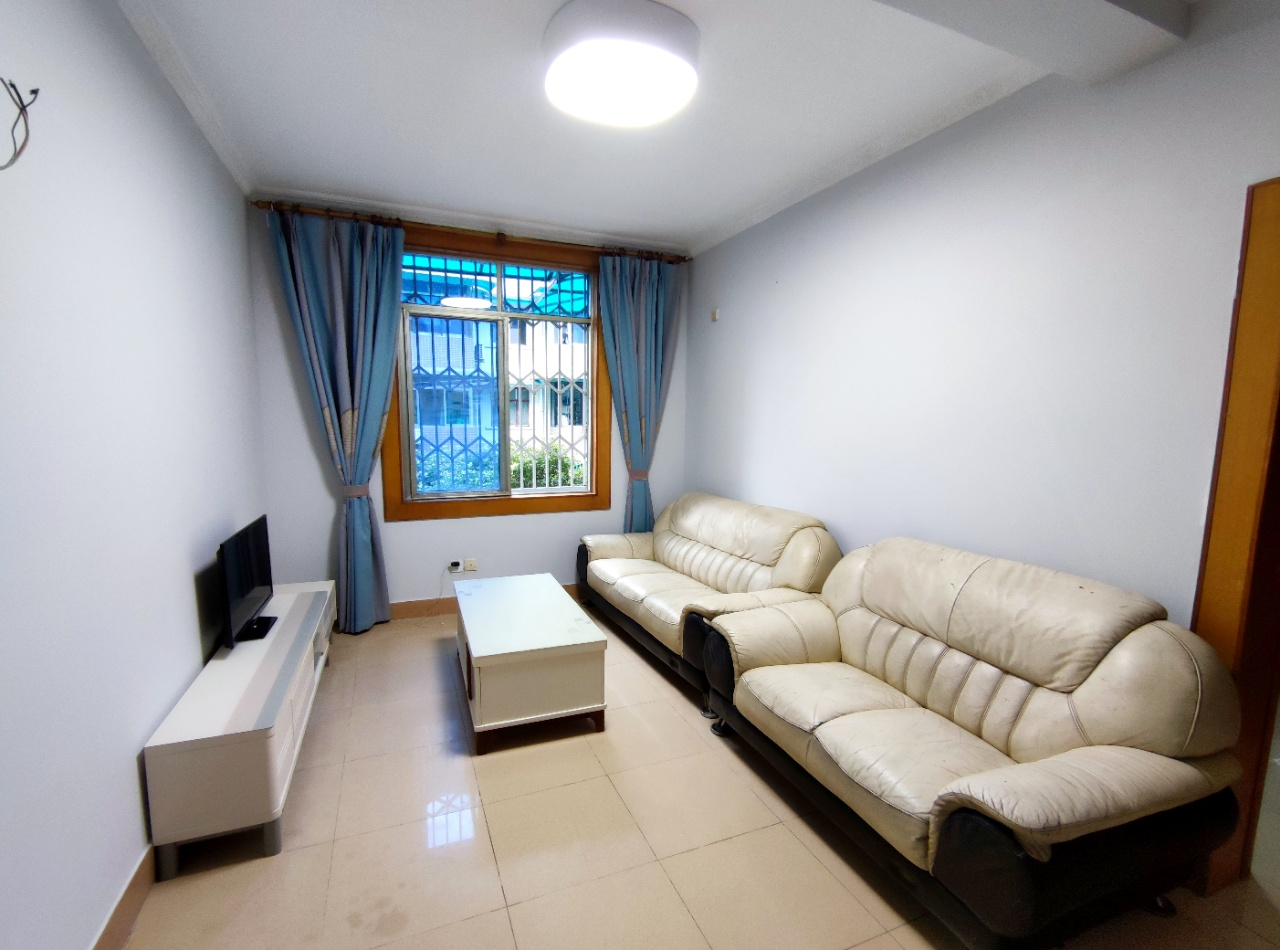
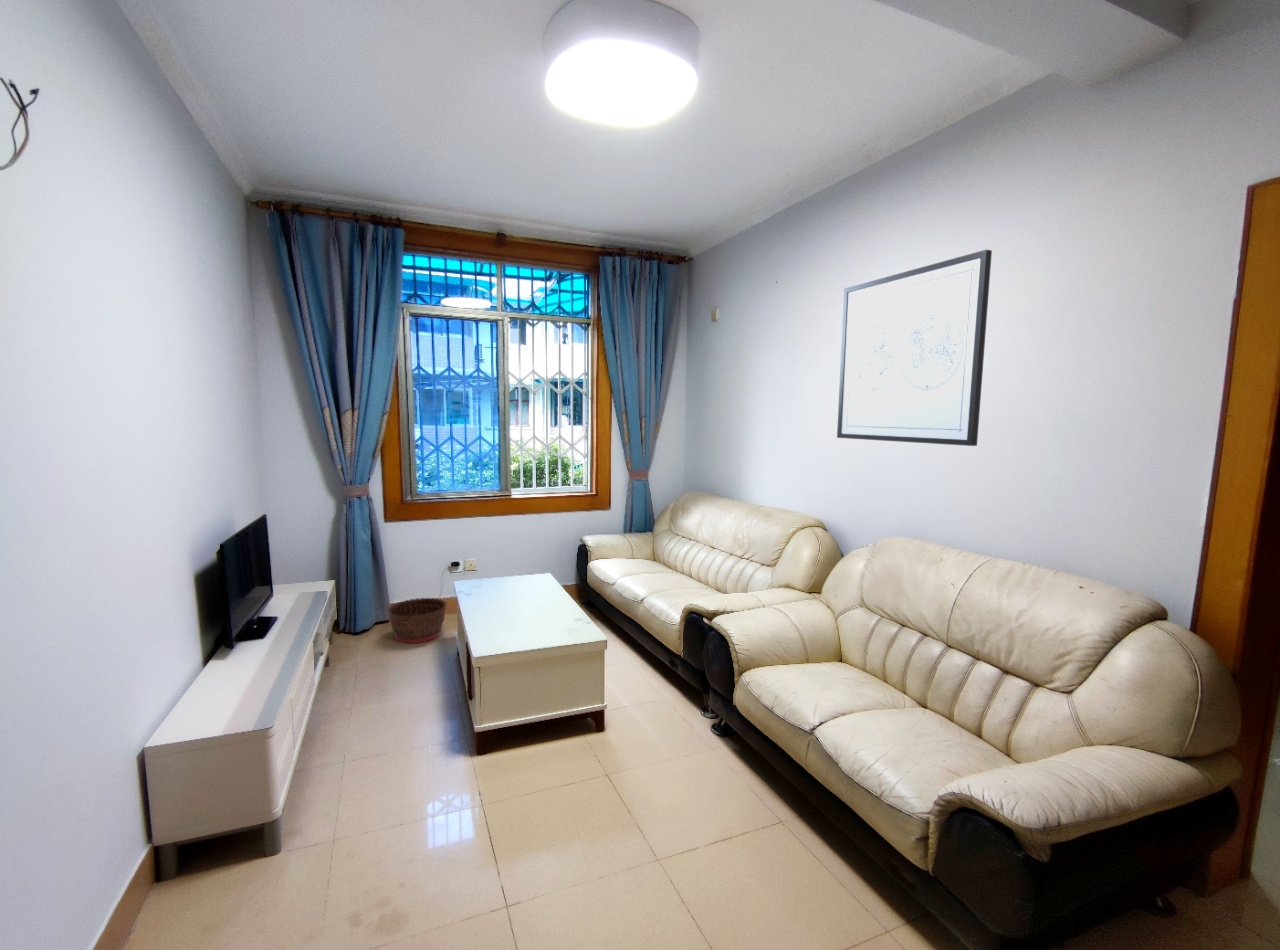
+ wall art [836,248,993,447]
+ basket [387,597,447,644]
